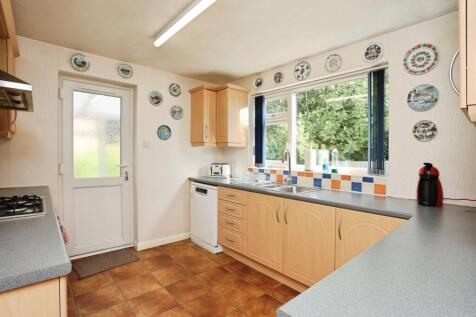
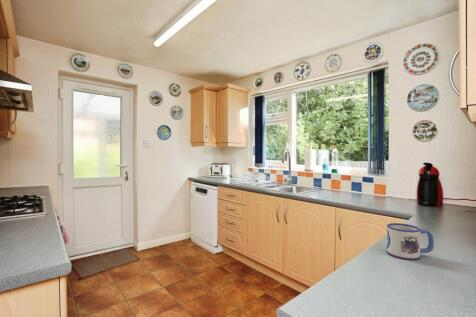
+ mug [386,222,435,261]
